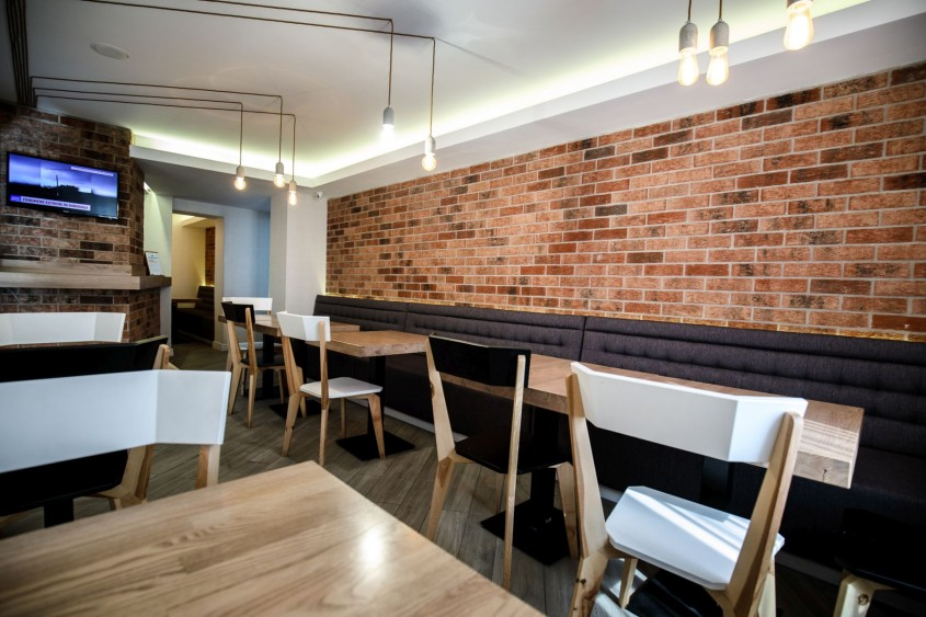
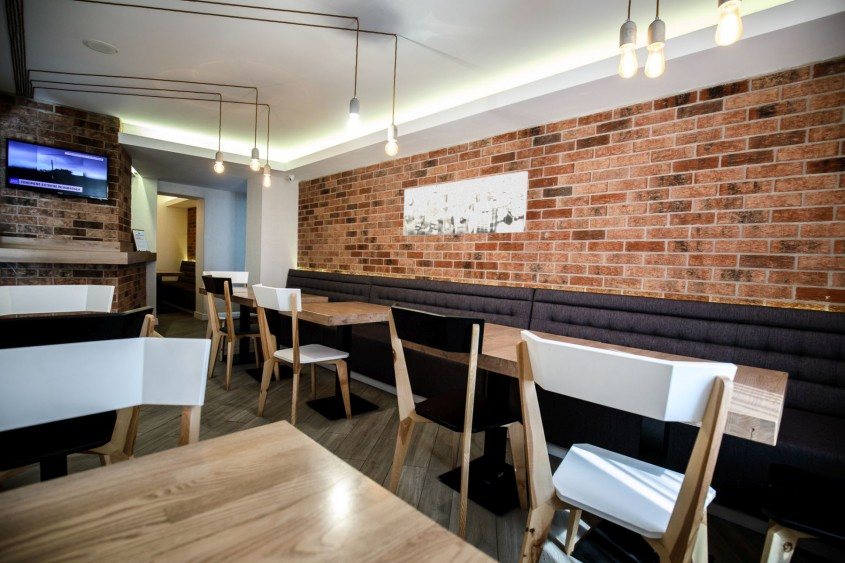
+ wall art [402,170,529,237]
